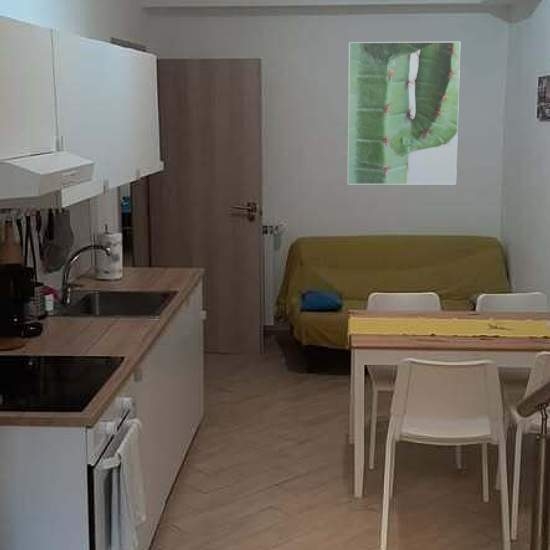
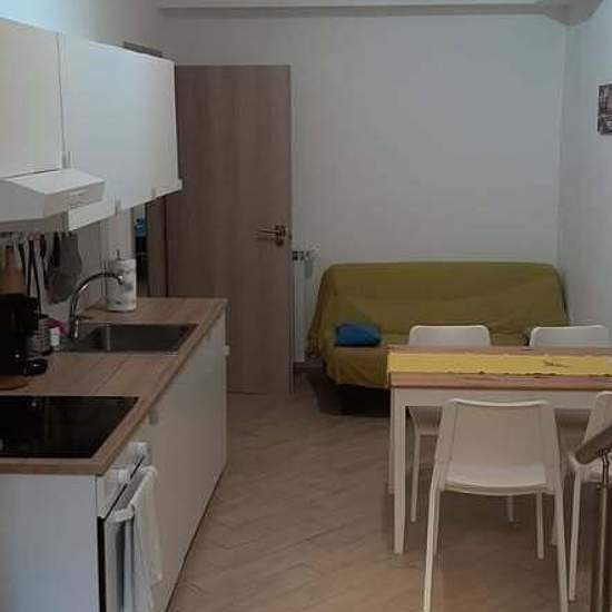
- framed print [346,41,461,185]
